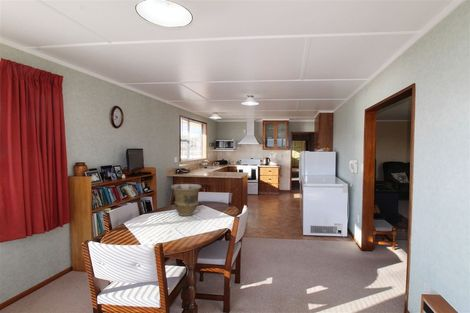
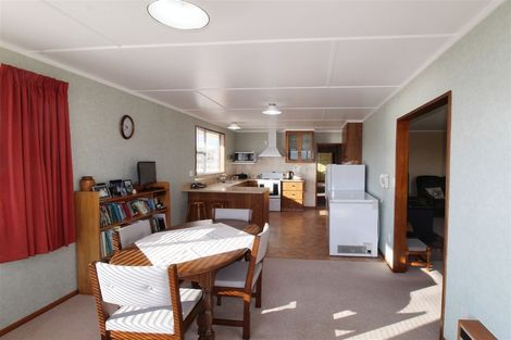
- vase [170,183,202,217]
